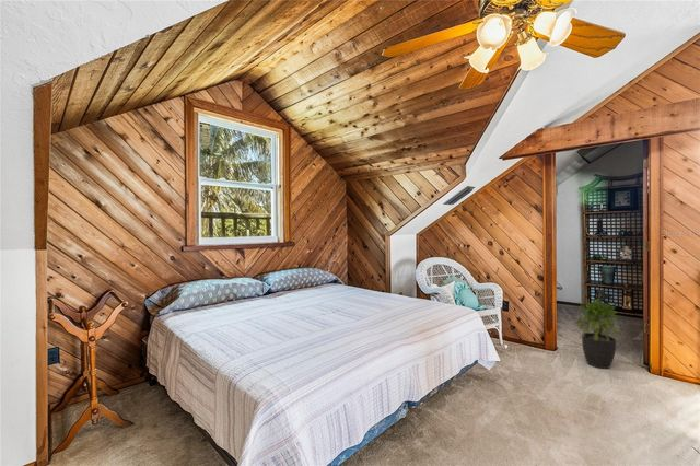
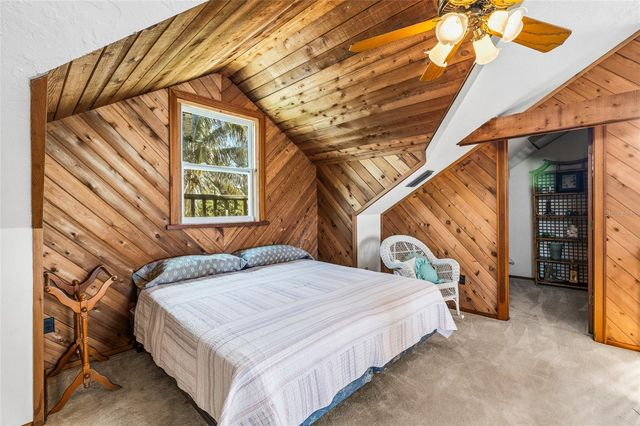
- potted plant [574,298,620,370]
